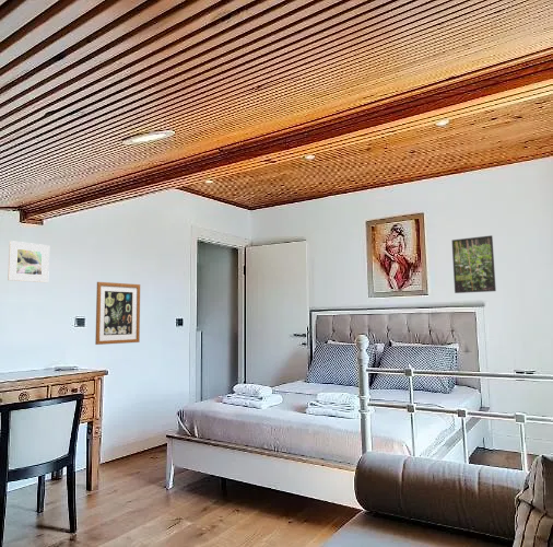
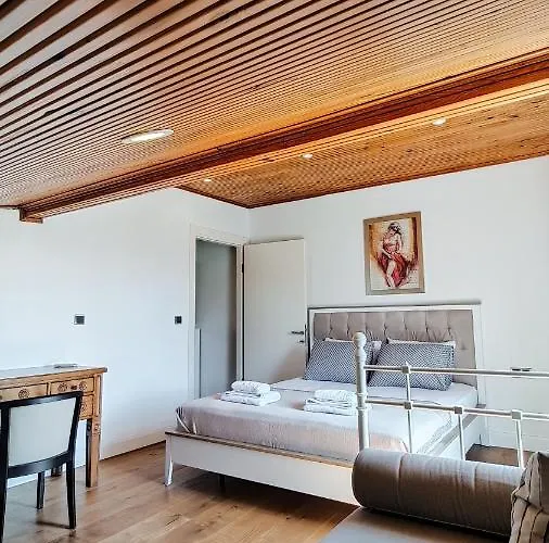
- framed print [451,234,497,294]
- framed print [7,240,50,283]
- wall art [94,281,141,346]
